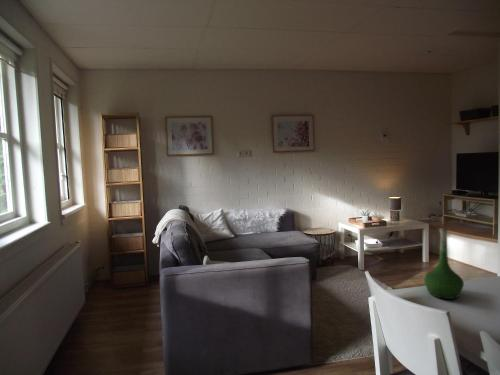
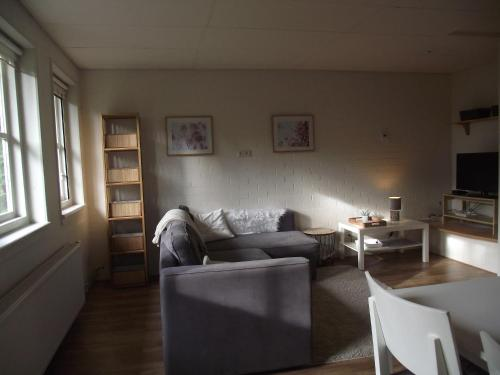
- vase [423,227,465,300]
